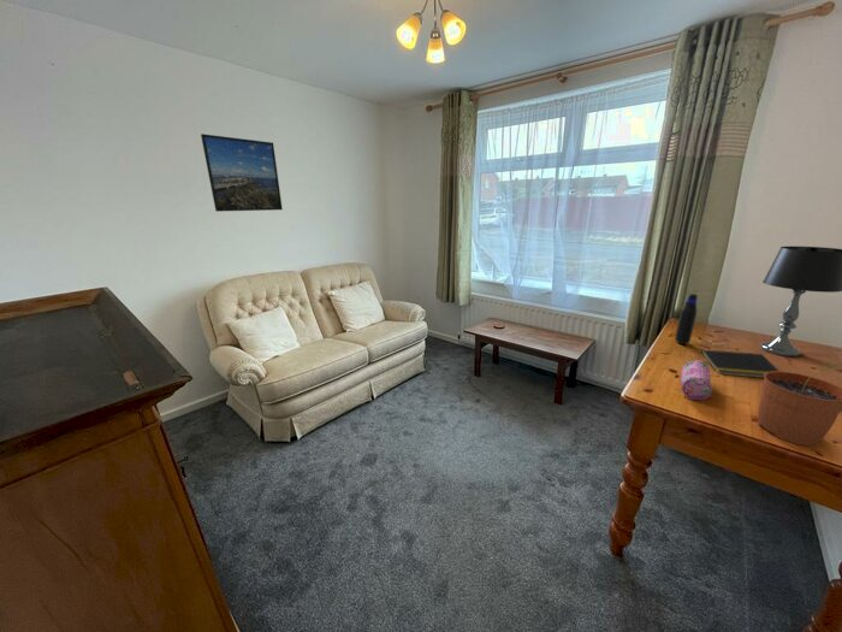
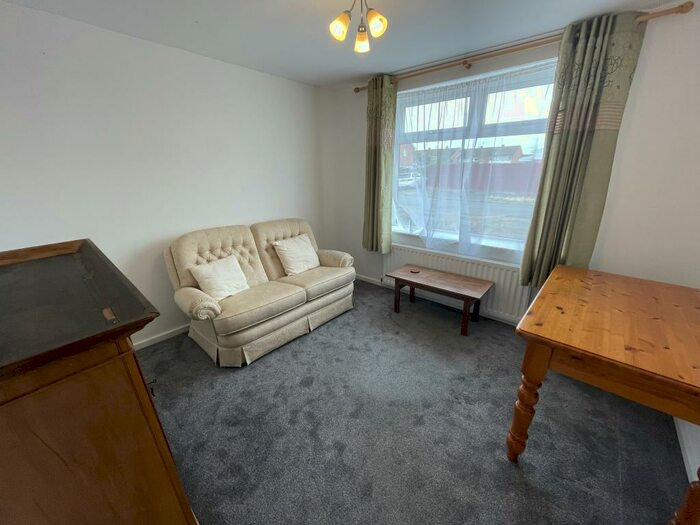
- plant pot [757,362,842,447]
- pencil case [680,359,713,401]
- table lamp [759,246,842,358]
- water bottle [674,293,699,345]
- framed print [200,132,284,213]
- notepad [696,349,781,379]
